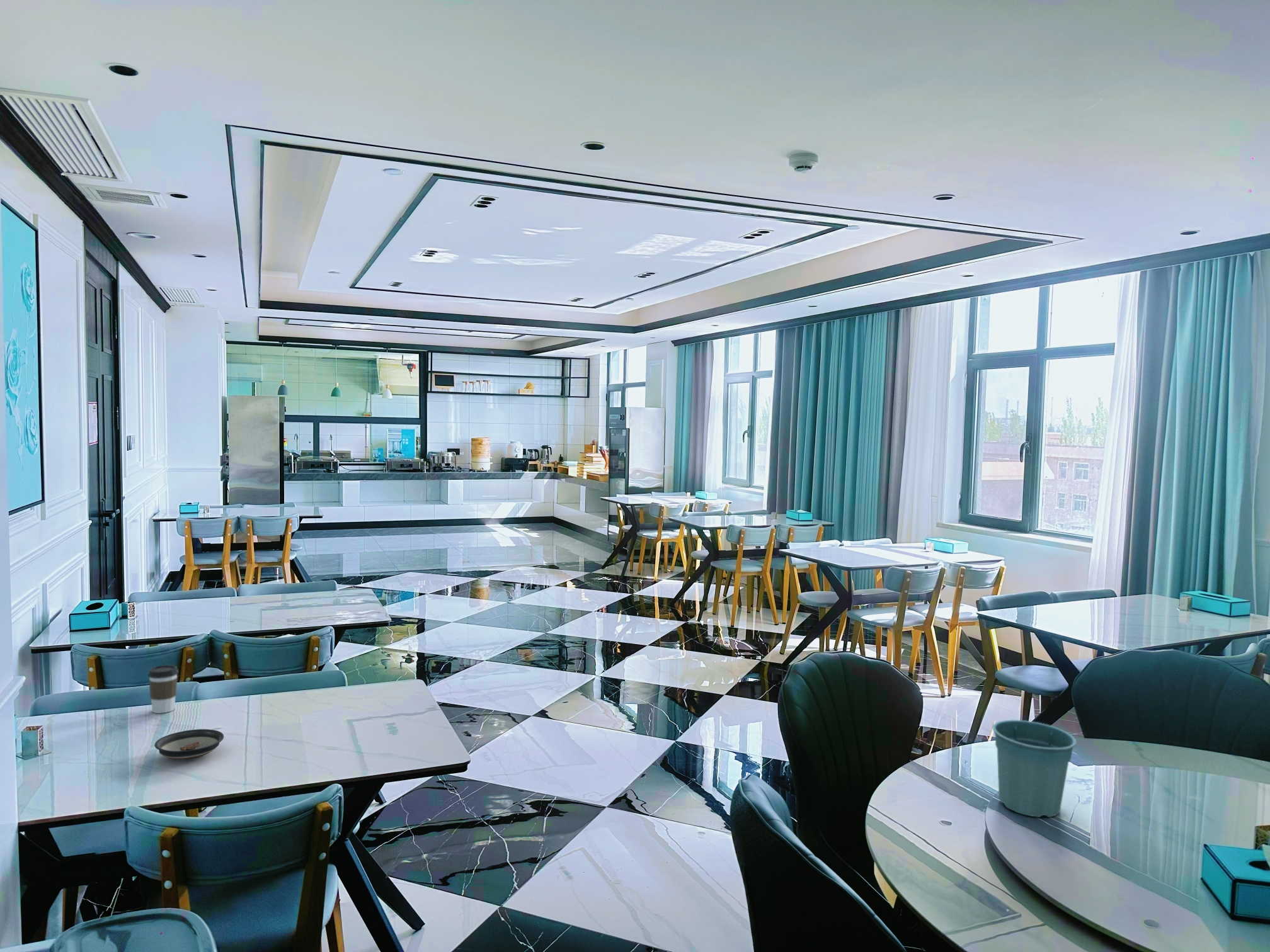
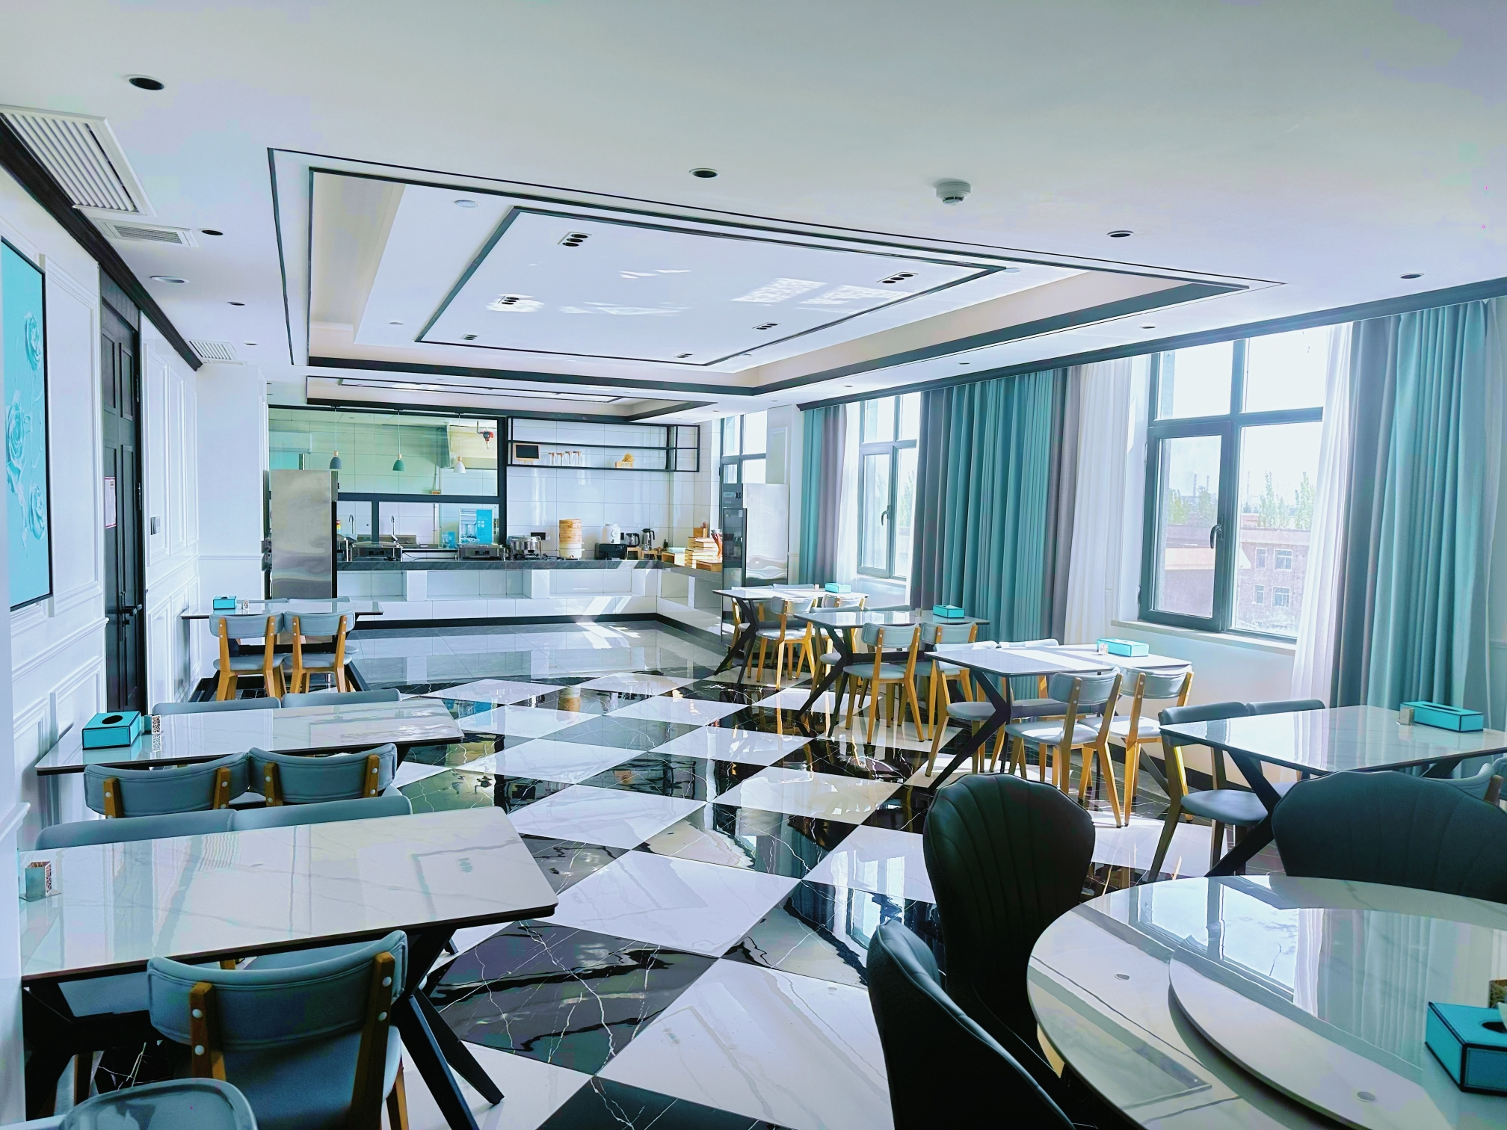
- coffee cup [147,664,179,714]
- flower pot [992,719,1077,818]
- saucer [154,728,224,760]
